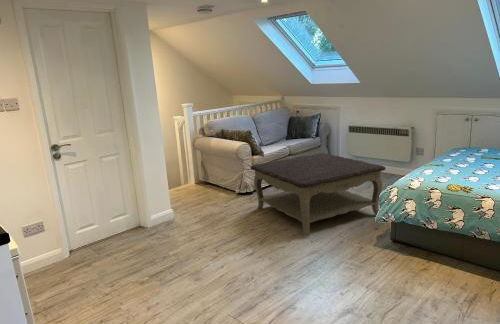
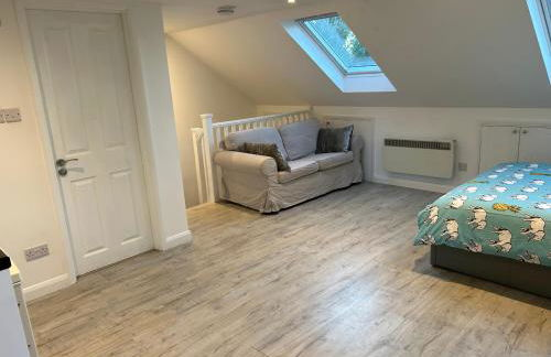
- coffee table [250,152,387,237]
